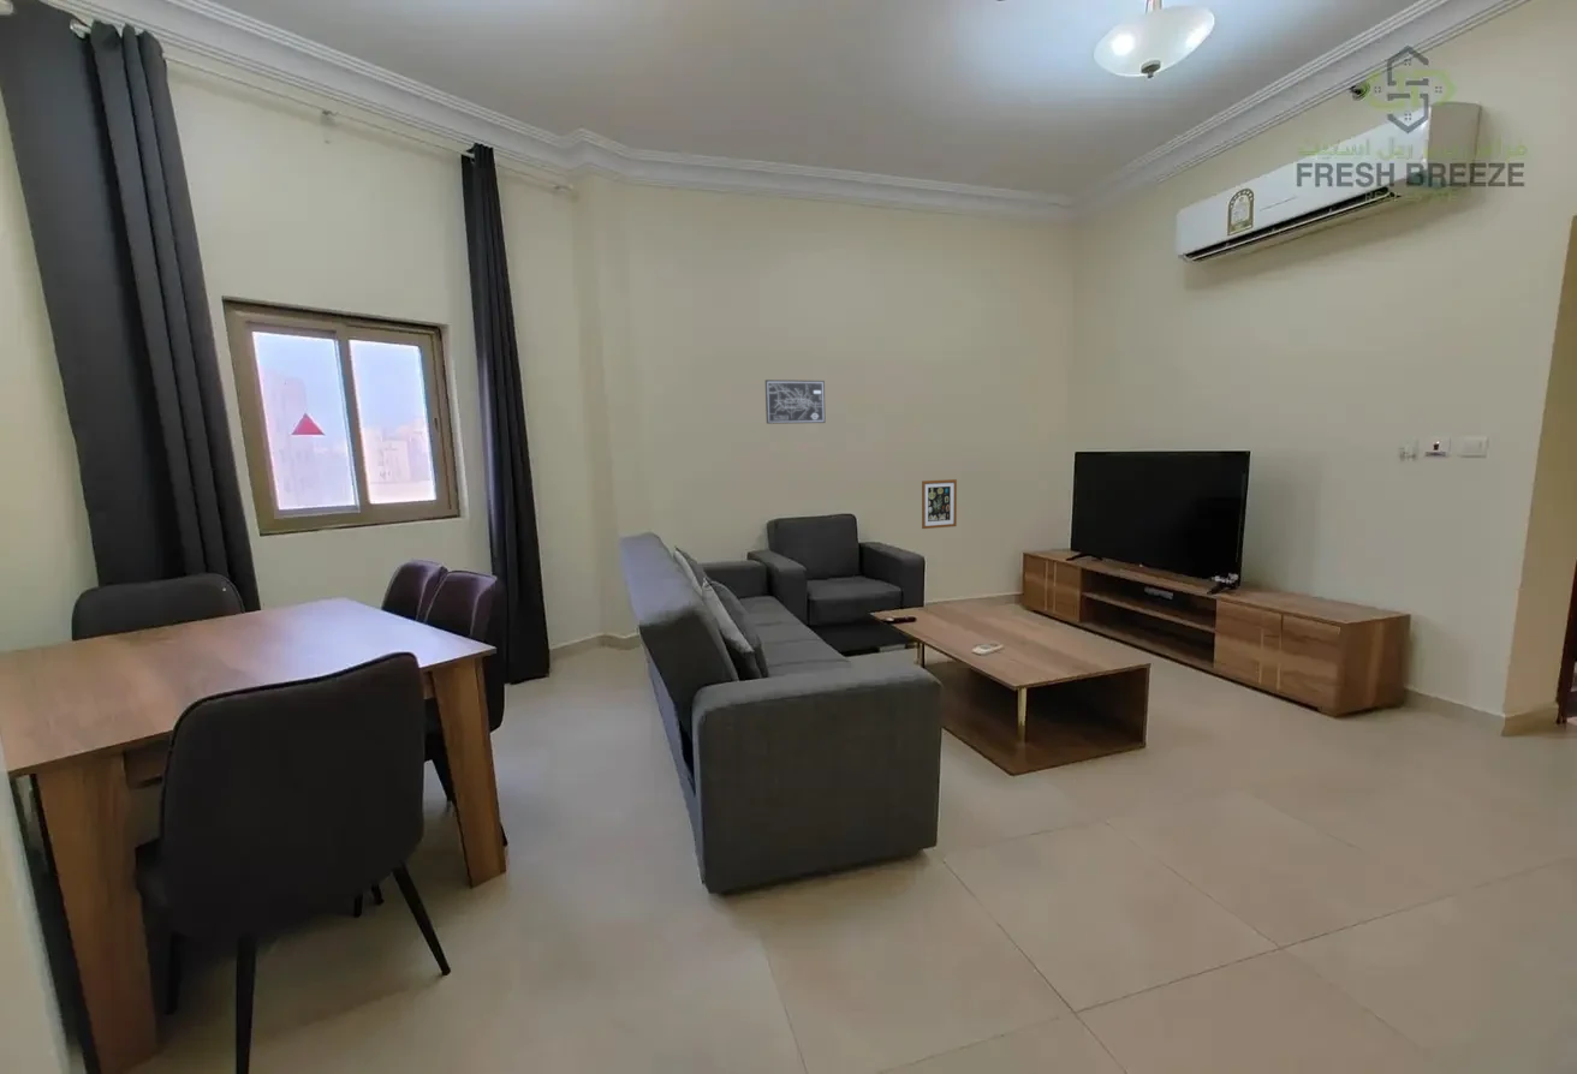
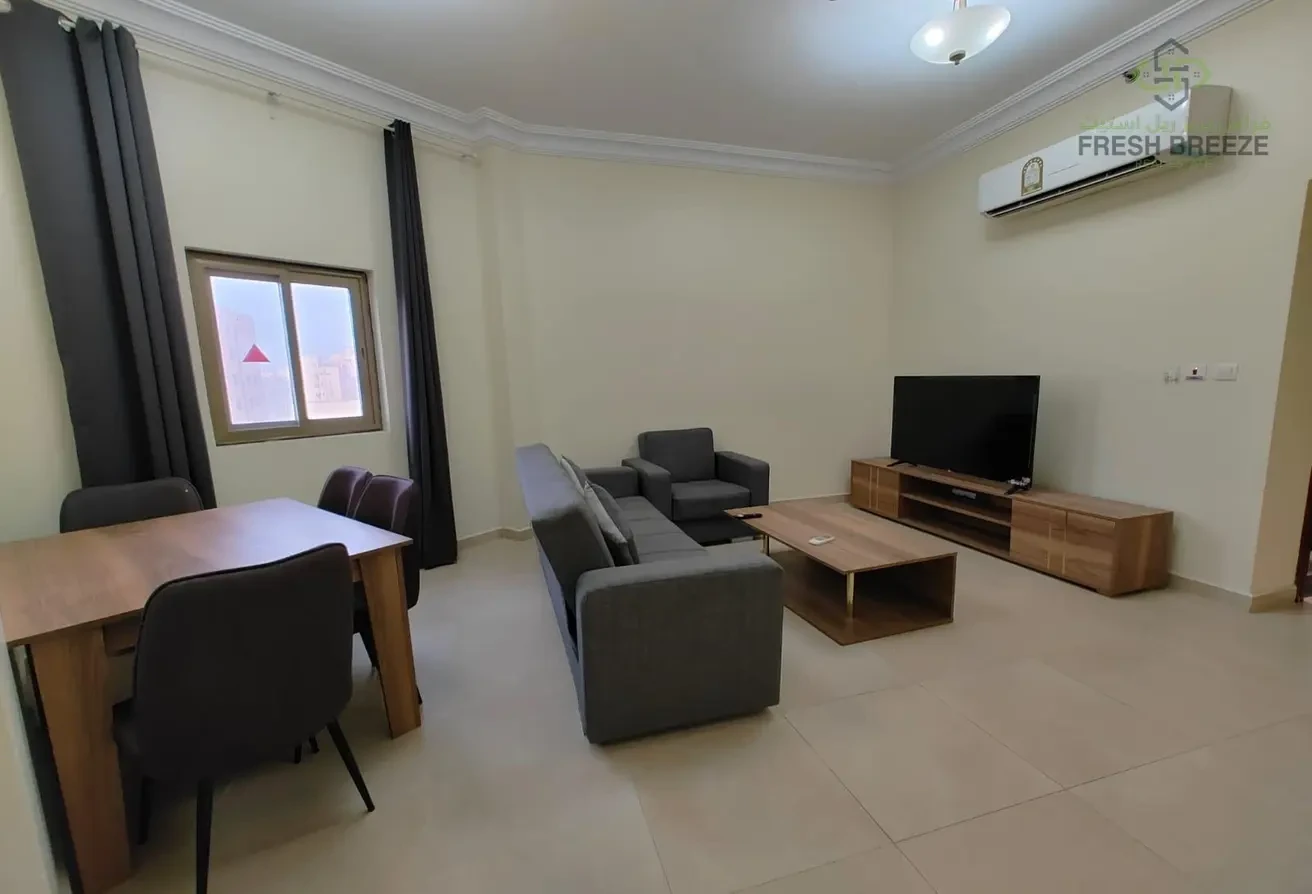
- wall art [921,478,958,530]
- wall art [764,378,827,425]
